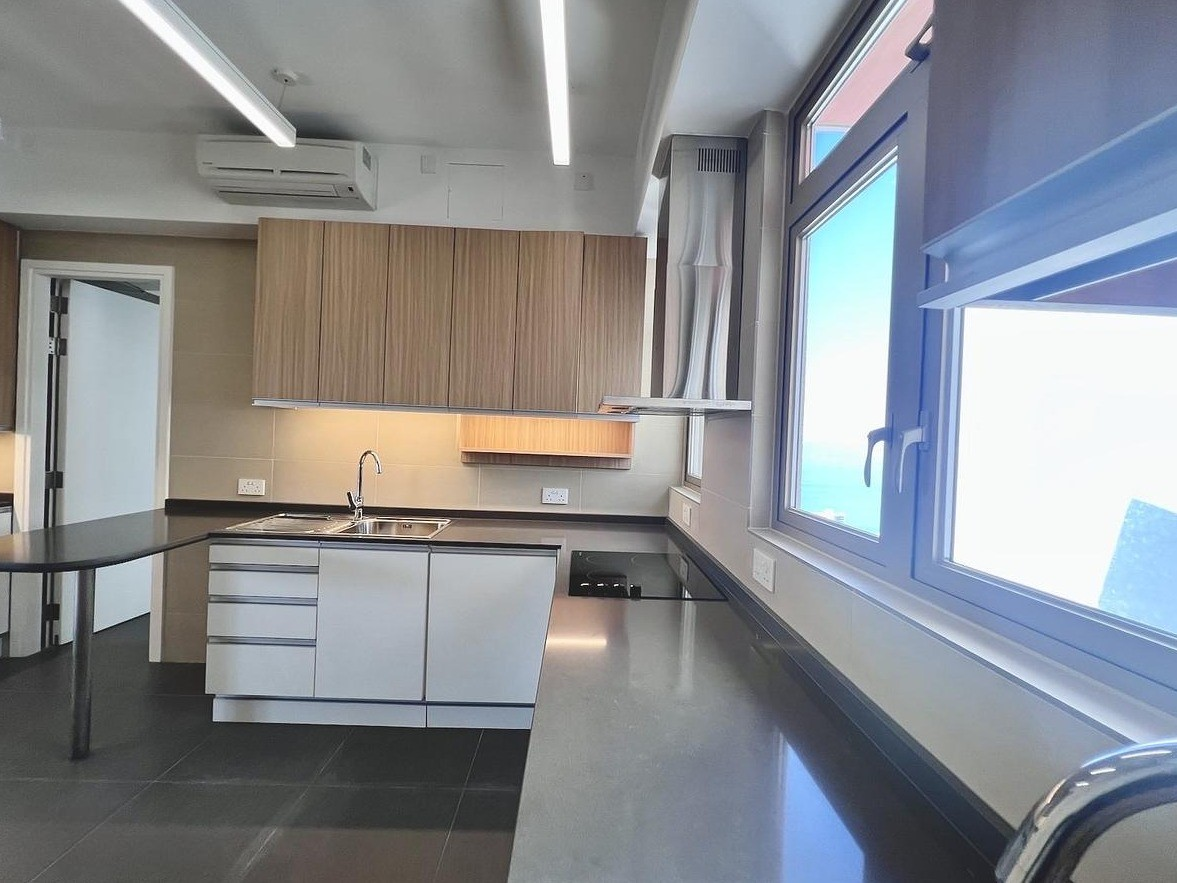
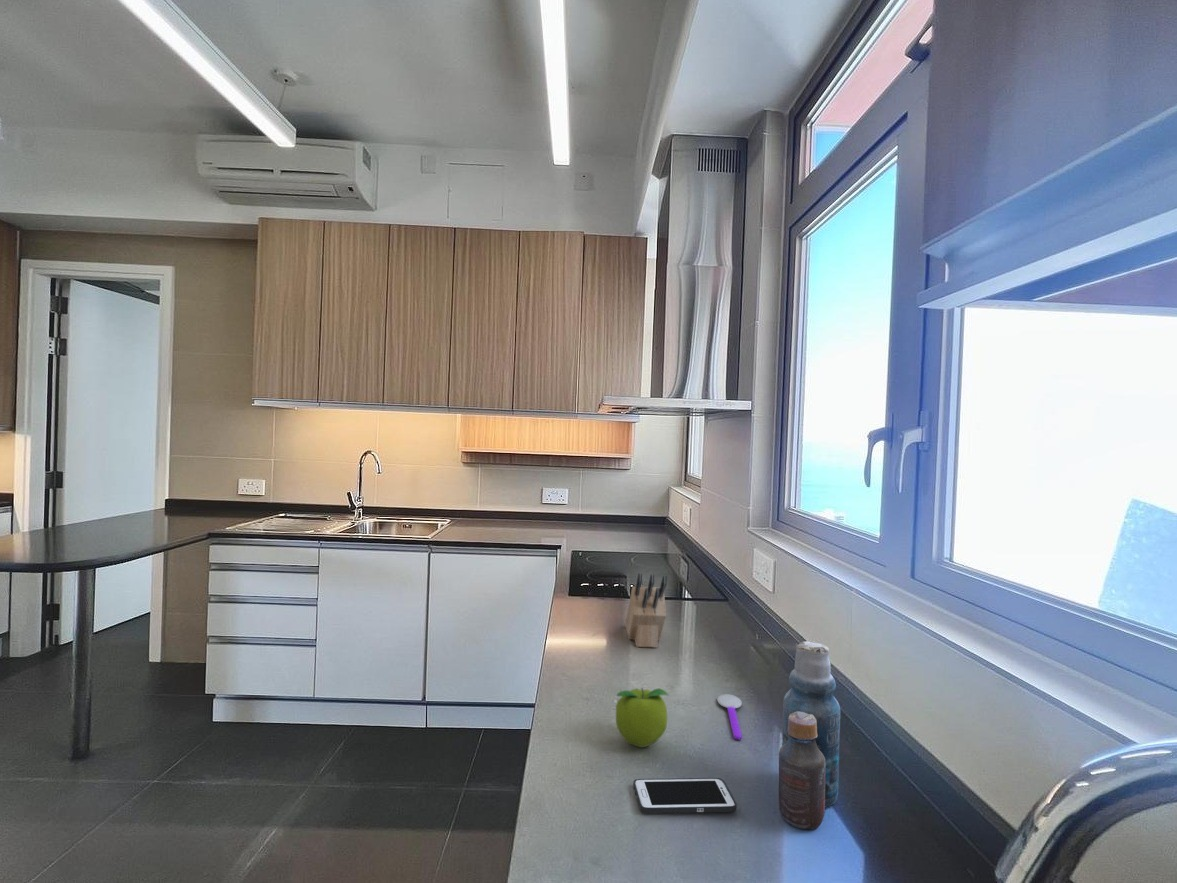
+ spoon [716,693,743,740]
+ bottle [777,640,841,830]
+ fruit [615,687,669,748]
+ knife block [624,572,668,648]
+ cell phone [632,777,738,814]
